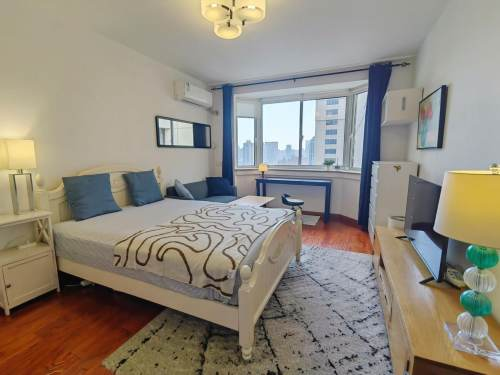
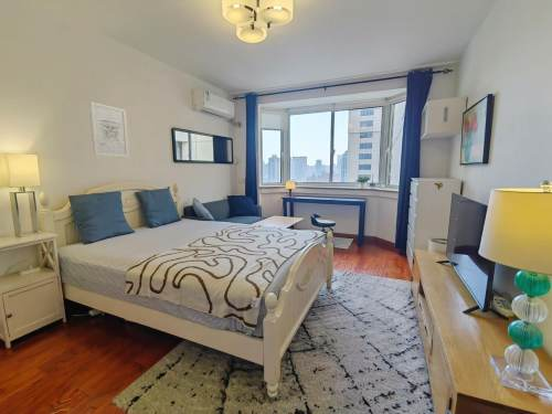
+ wall art [88,100,130,159]
